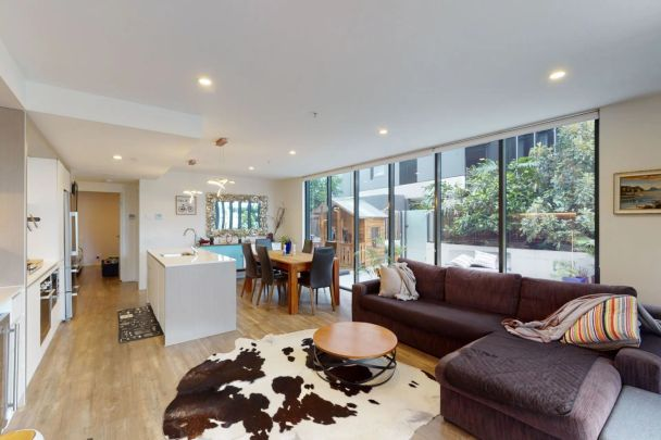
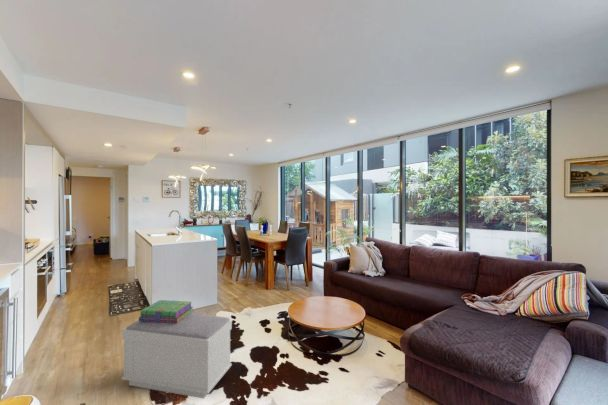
+ bench [121,312,233,399]
+ stack of books [138,299,194,323]
